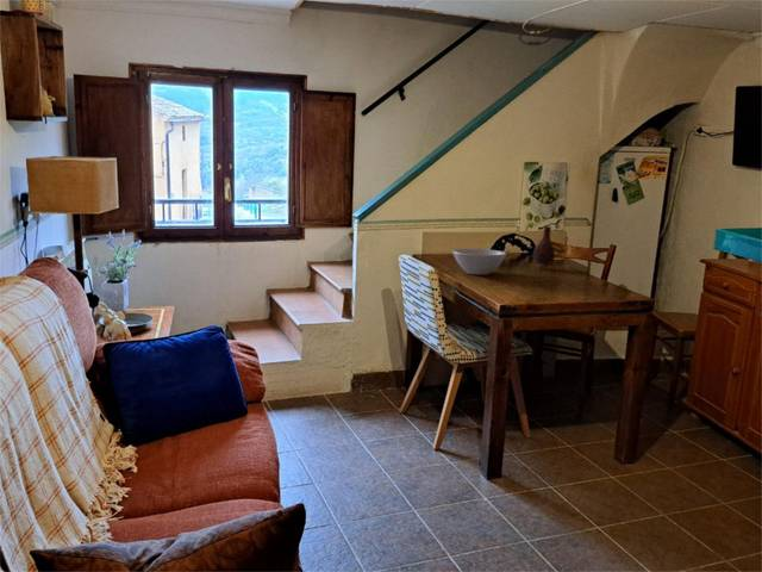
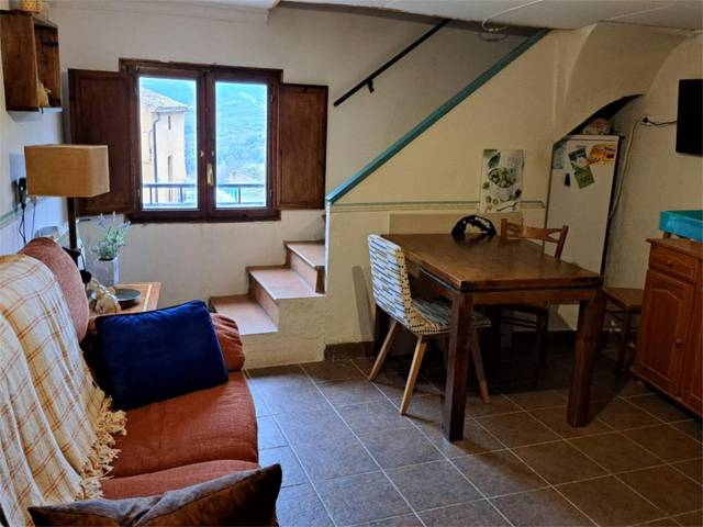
- bowl [451,248,507,275]
- vase [532,224,556,267]
